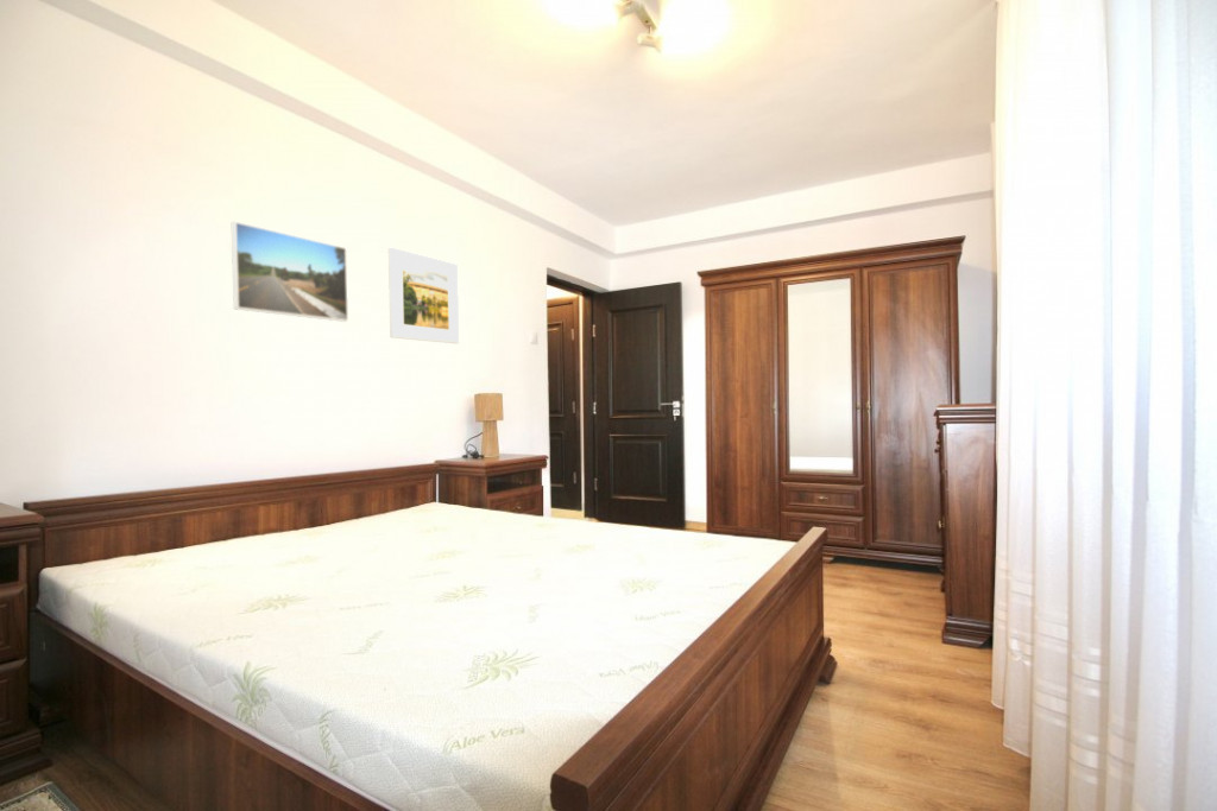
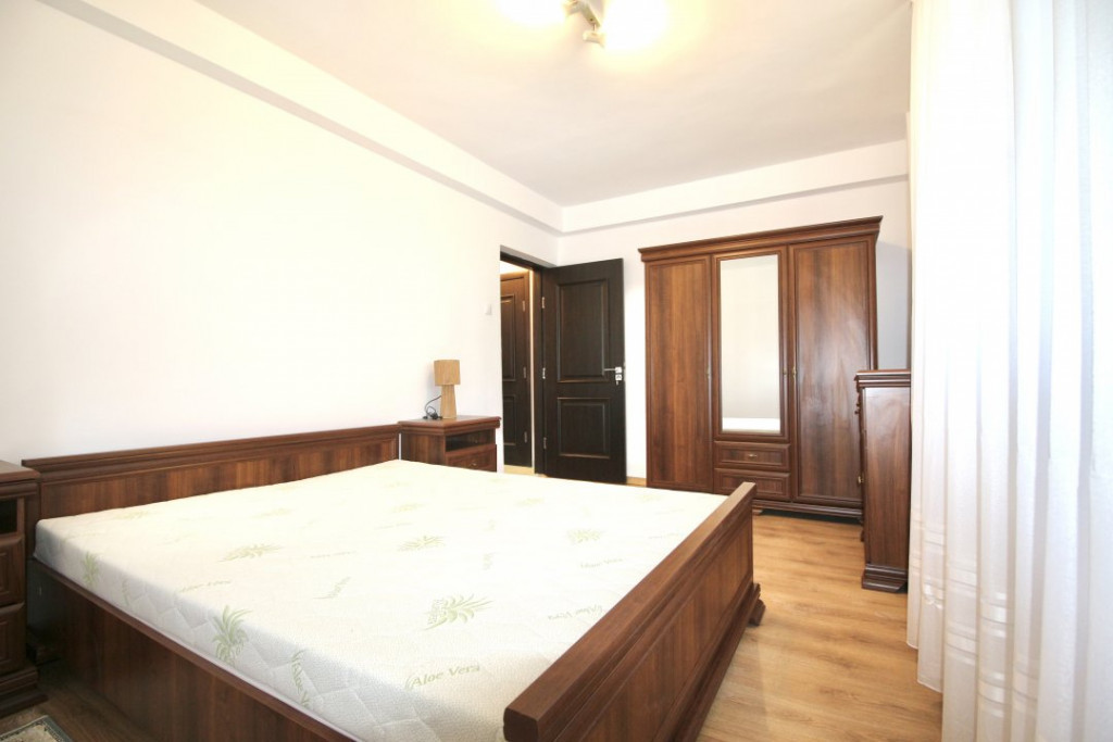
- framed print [387,247,460,344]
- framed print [231,220,349,323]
